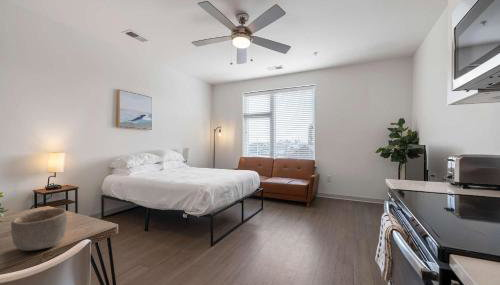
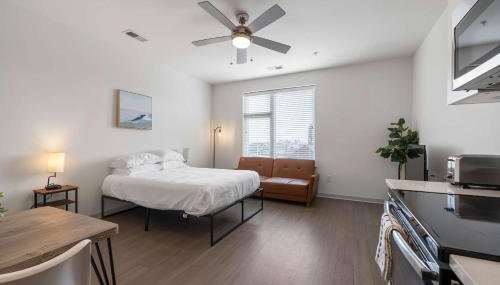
- bowl [10,207,68,252]
